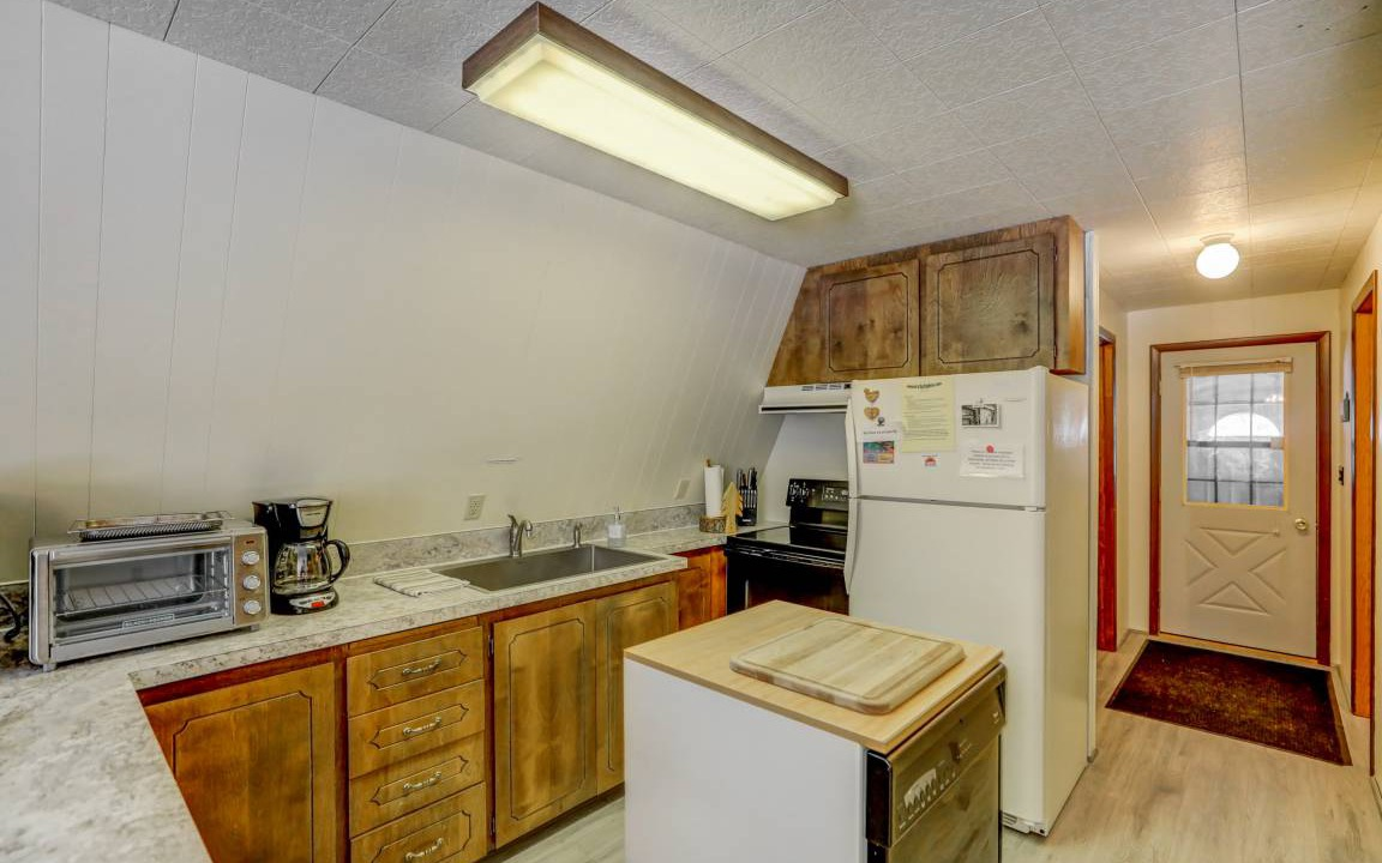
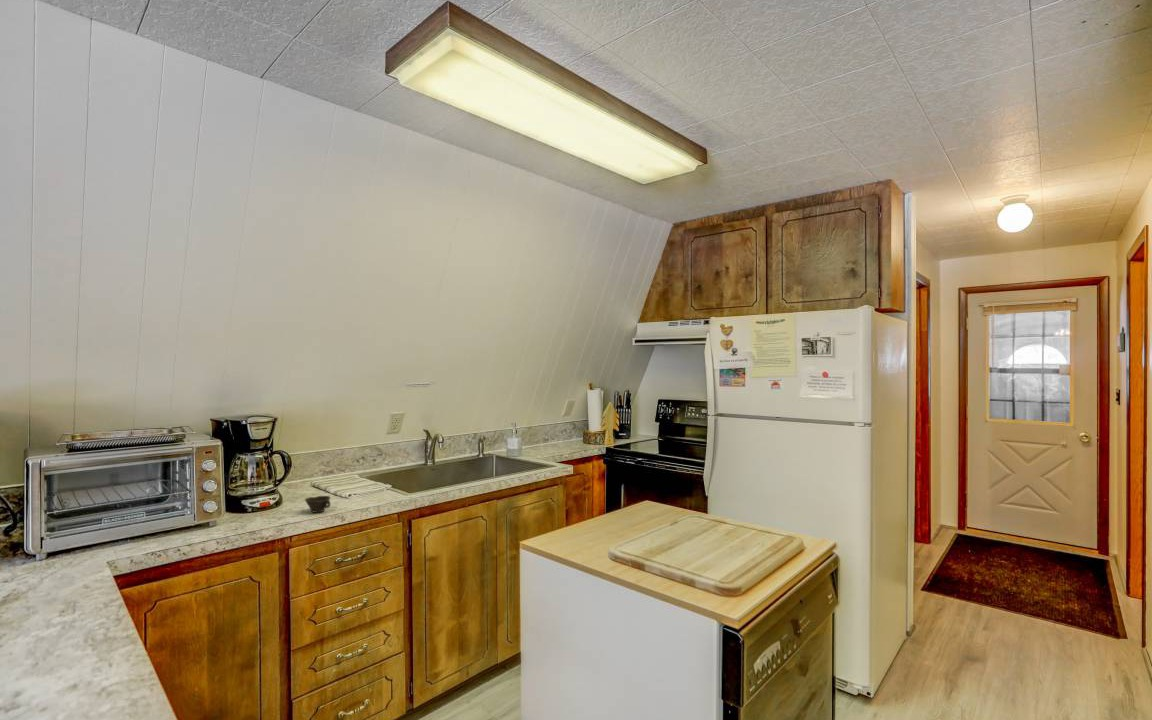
+ cup [304,495,331,514]
